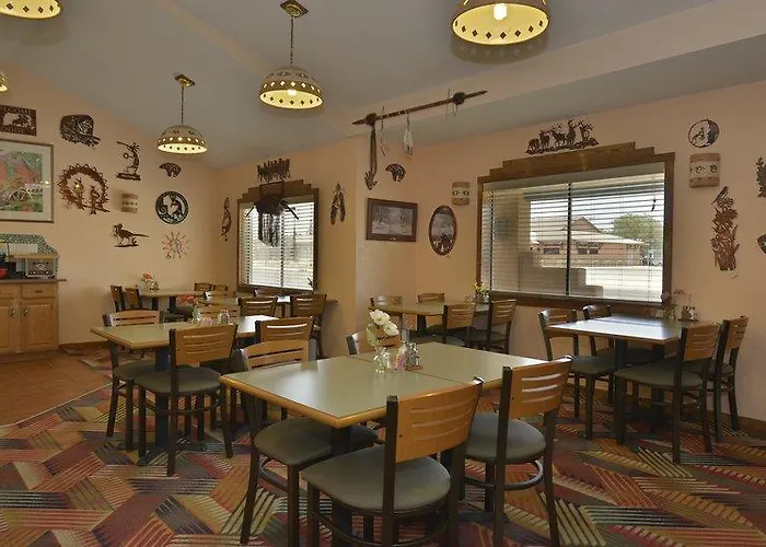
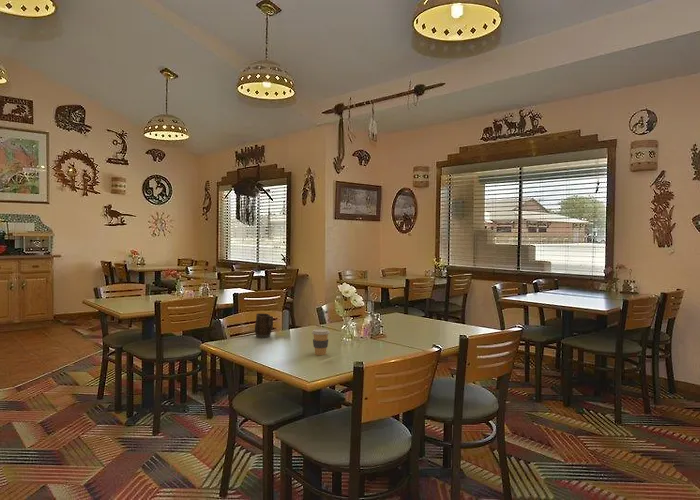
+ mug [254,313,274,339]
+ coffee cup [311,328,331,356]
